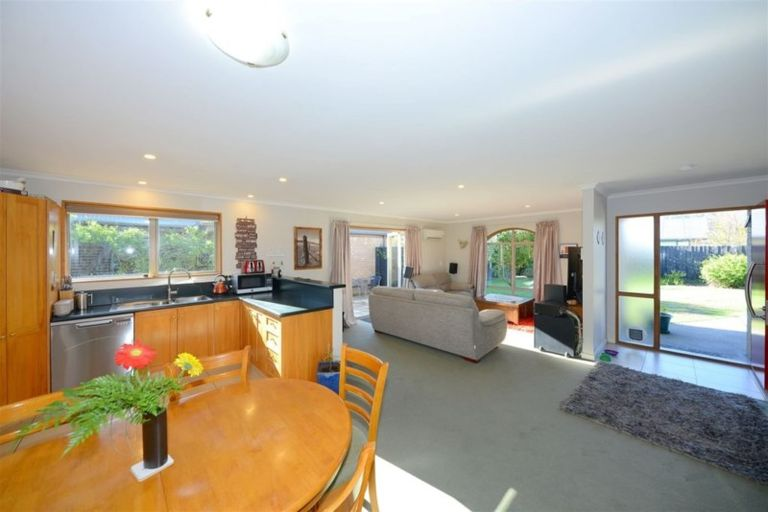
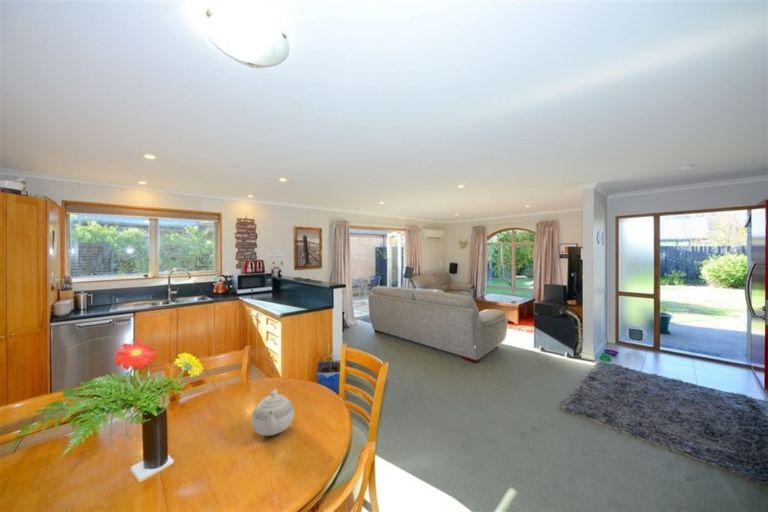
+ teapot [250,388,295,437]
